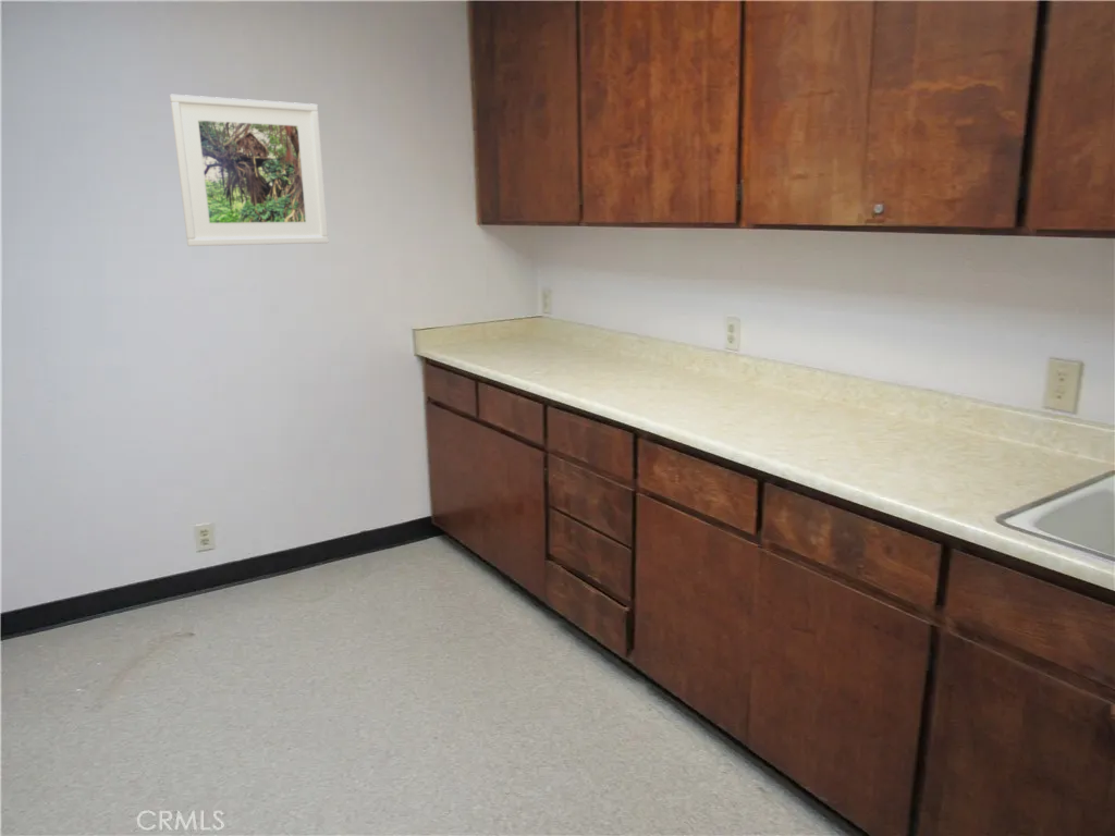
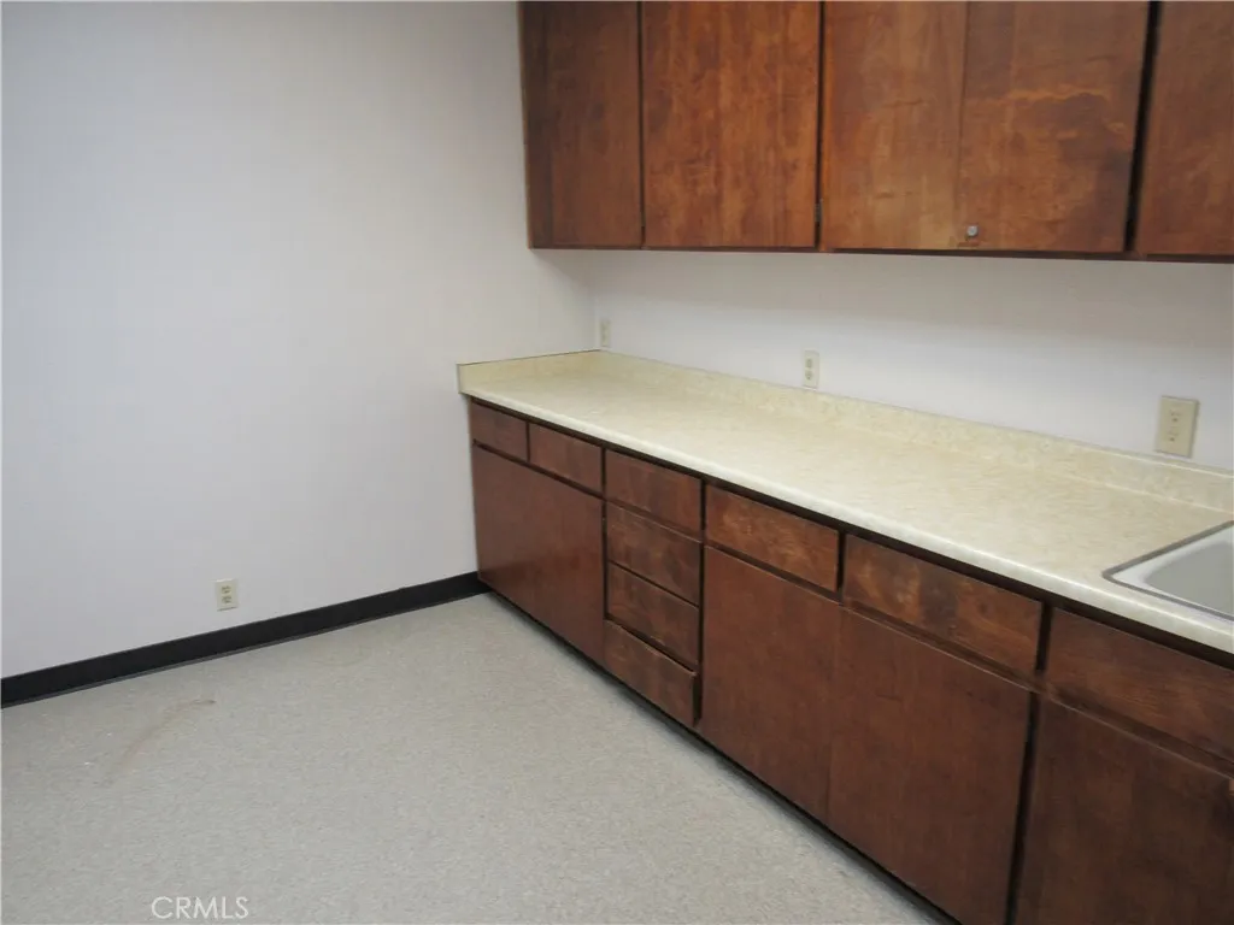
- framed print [169,94,329,247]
